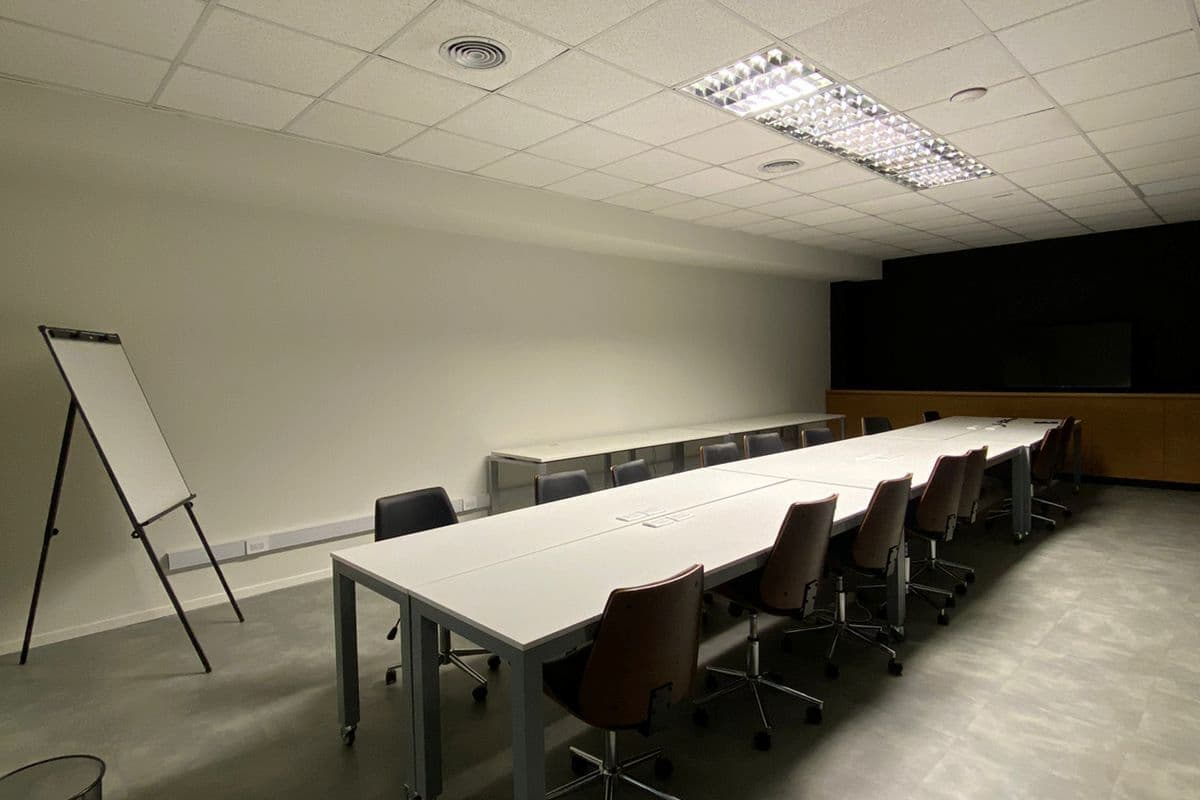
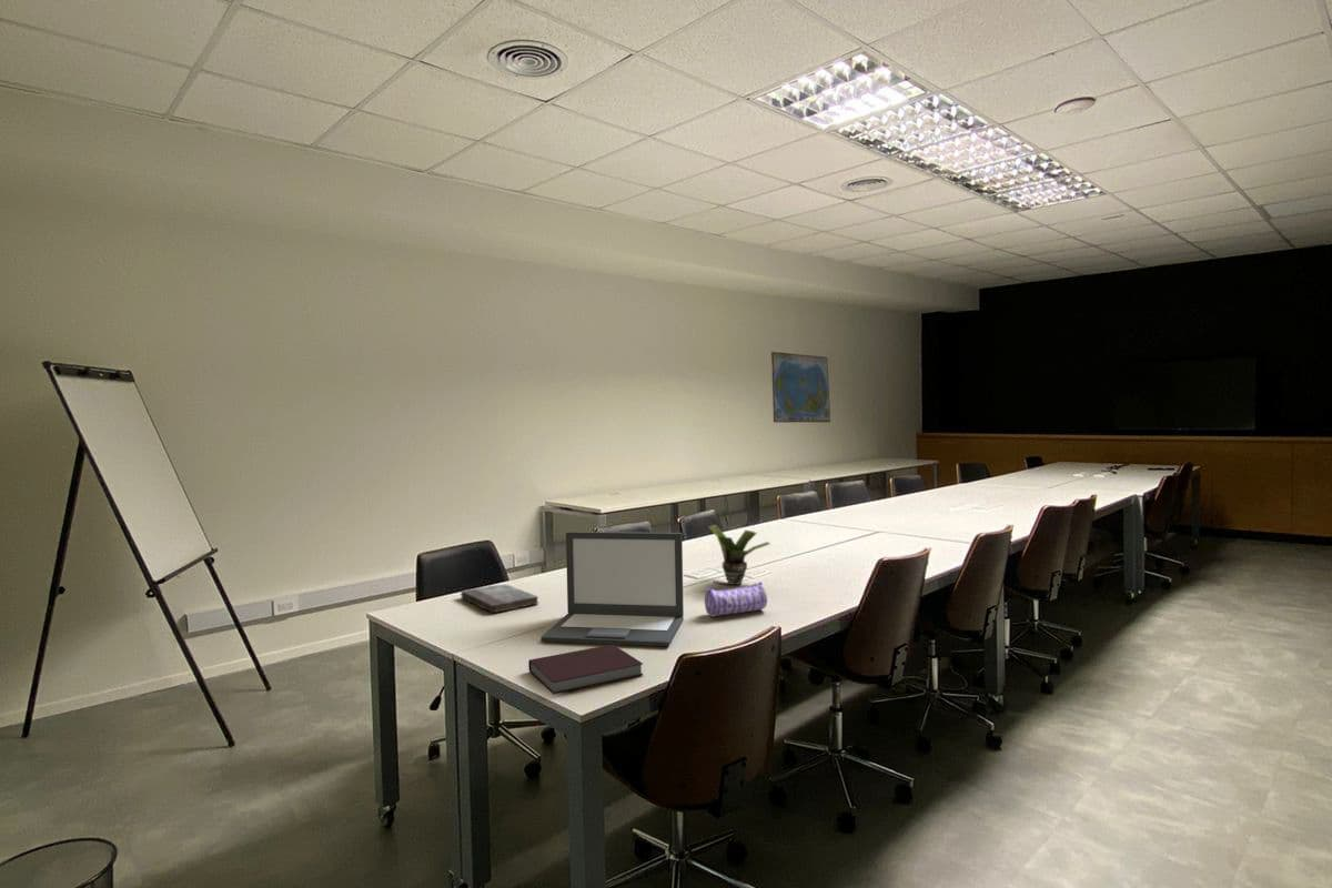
+ notebook [527,644,645,695]
+ pencil case [704,581,768,617]
+ laptop [539,531,685,647]
+ potted plant [707,524,770,586]
+ world map [770,351,831,424]
+ book [460,583,539,614]
